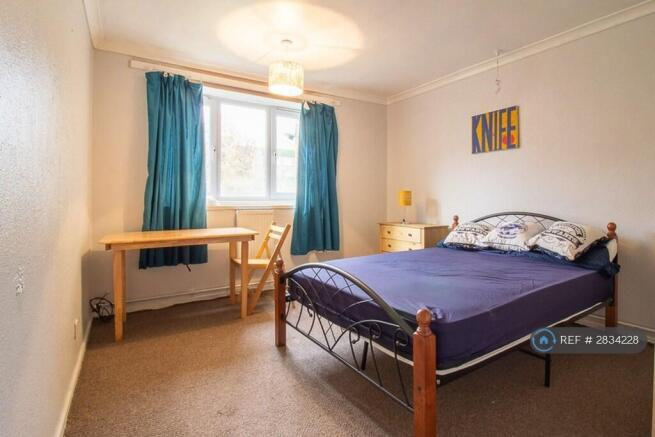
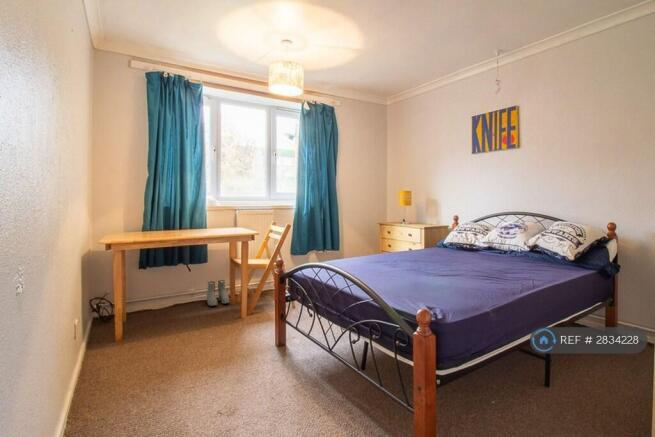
+ boots [206,279,230,307]
